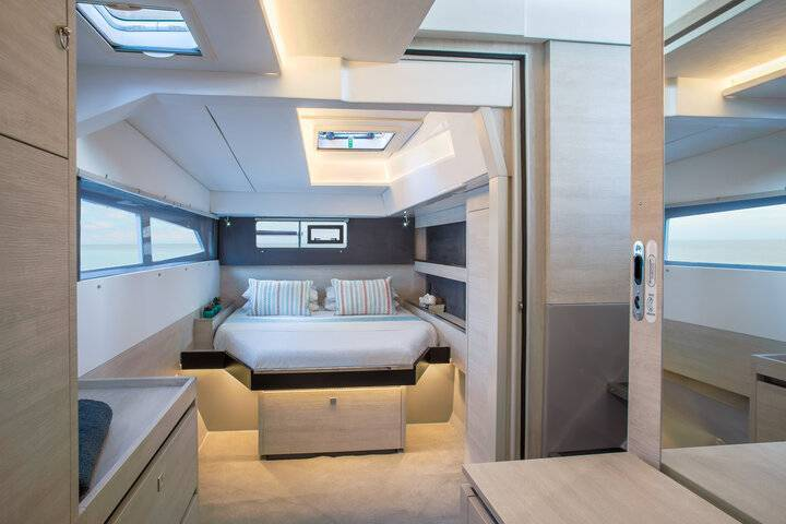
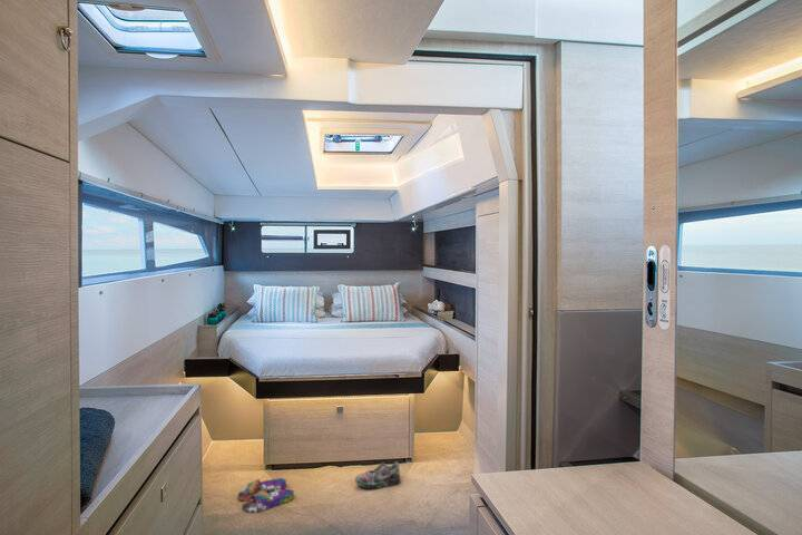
+ shoe [354,460,401,489]
+ slippers [237,477,295,514]
